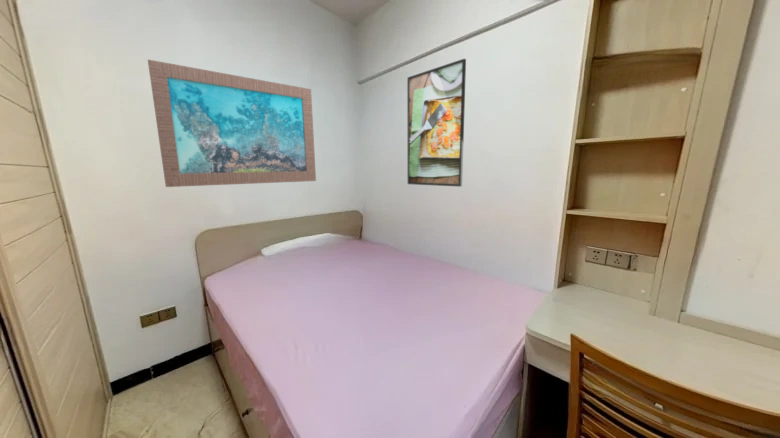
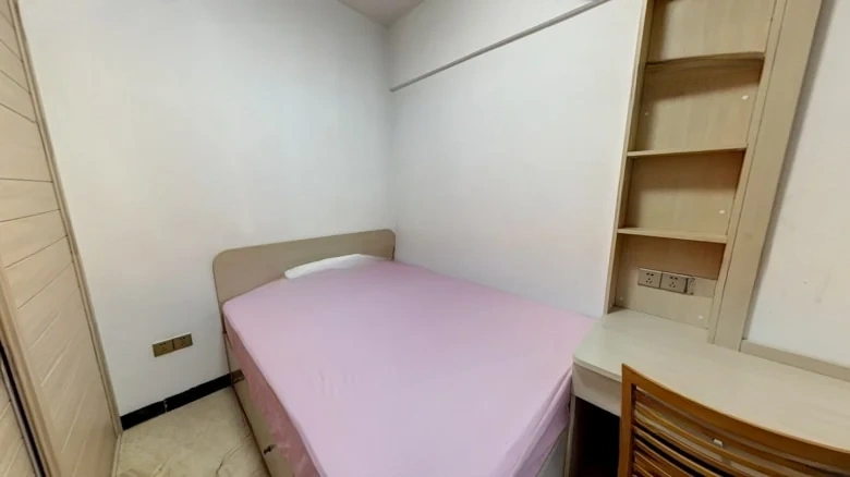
- wall art [147,58,317,188]
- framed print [406,58,467,188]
